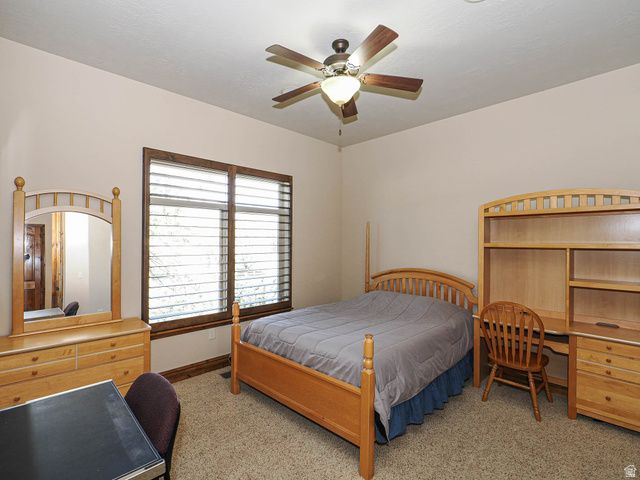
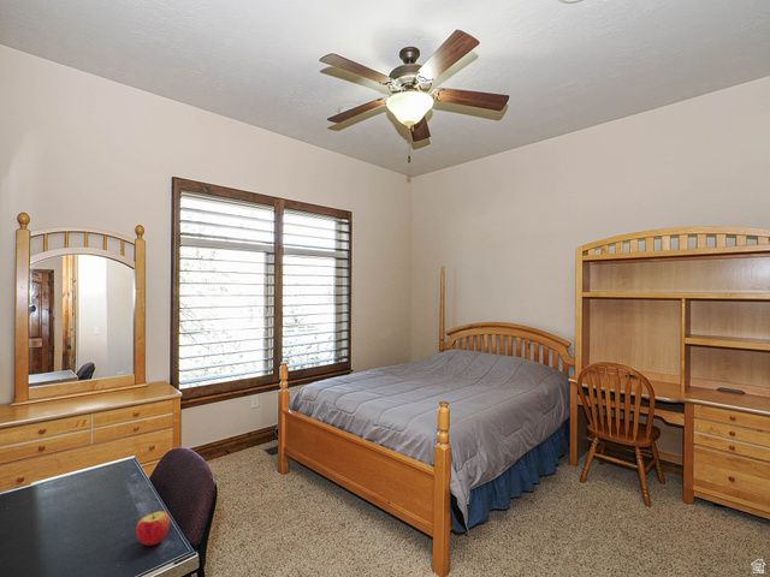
+ apple [135,510,171,547]
